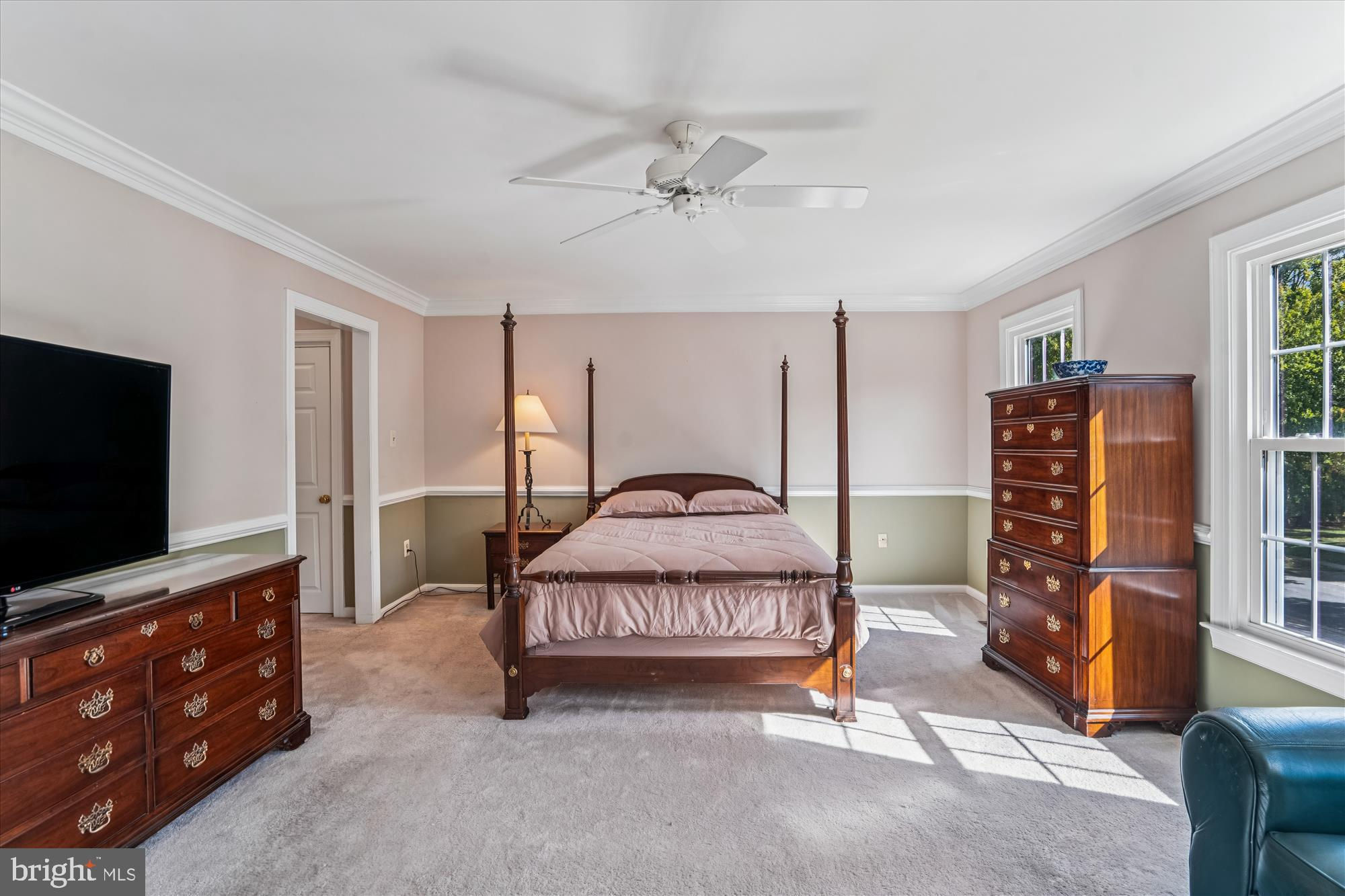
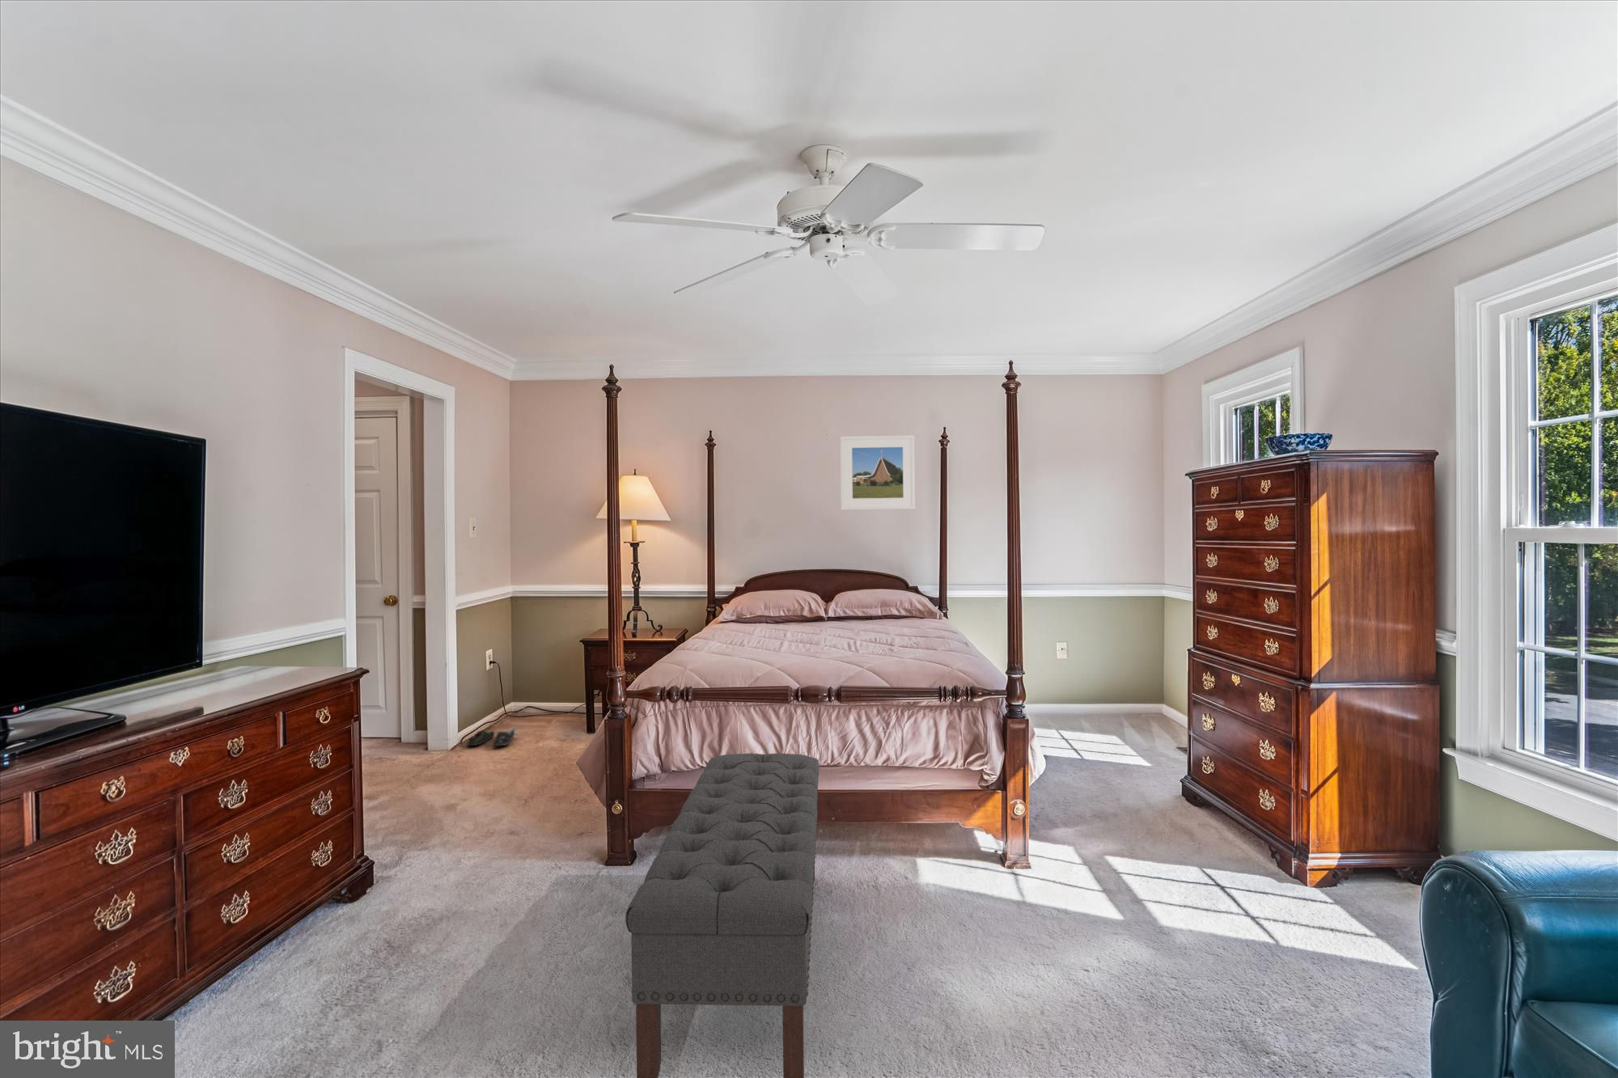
+ bench [624,752,819,1078]
+ shoe [466,727,520,747]
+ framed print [840,434,915,511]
